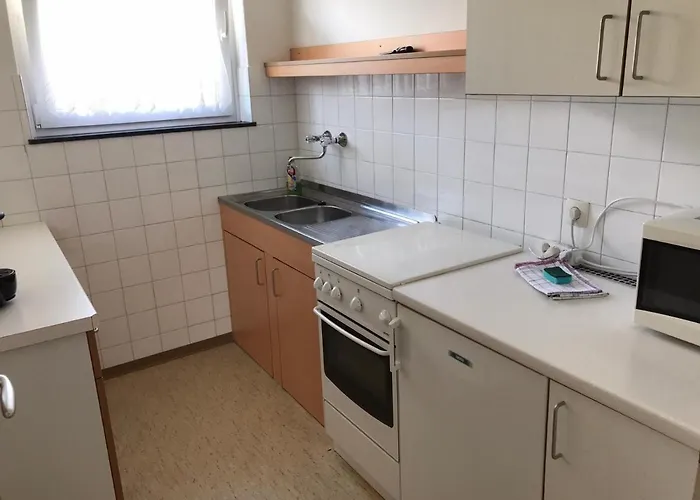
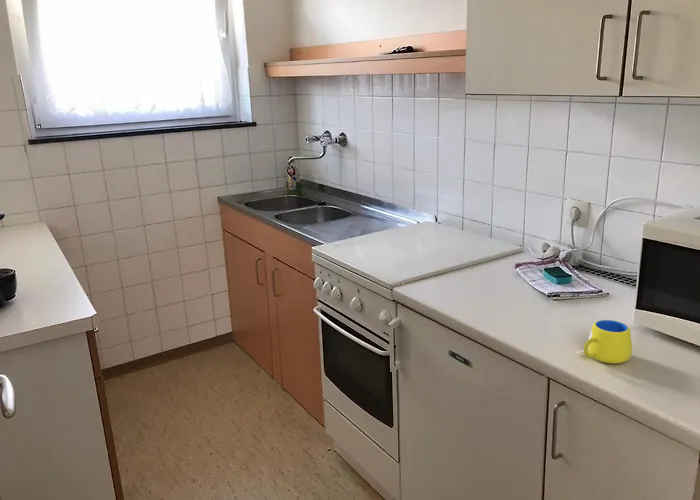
+ mug [574,319,633,365]
